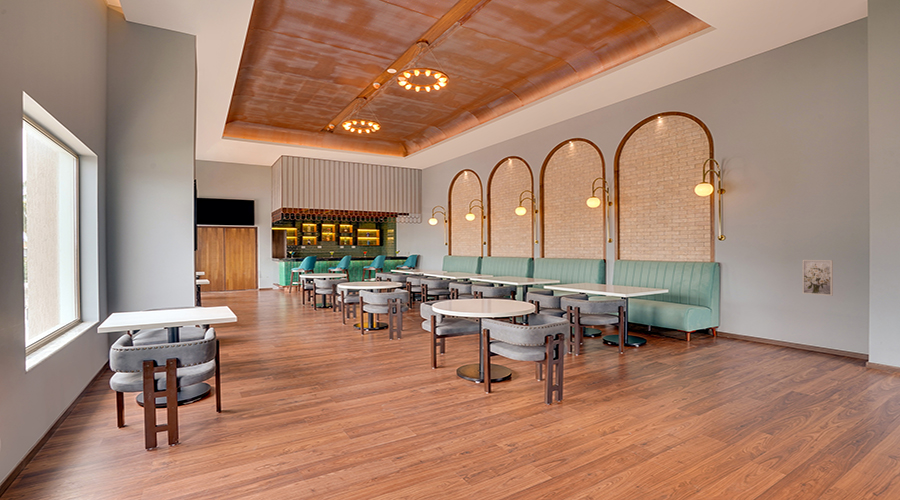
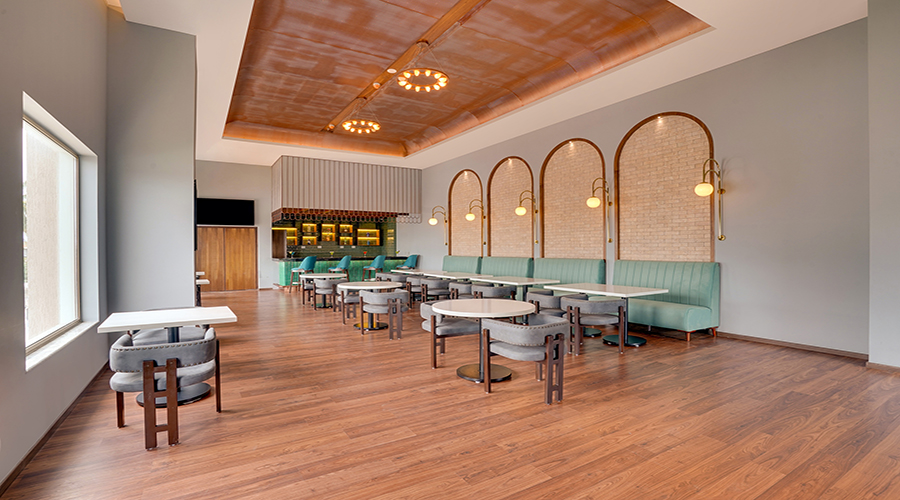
- wall art [802,259,834,297]
